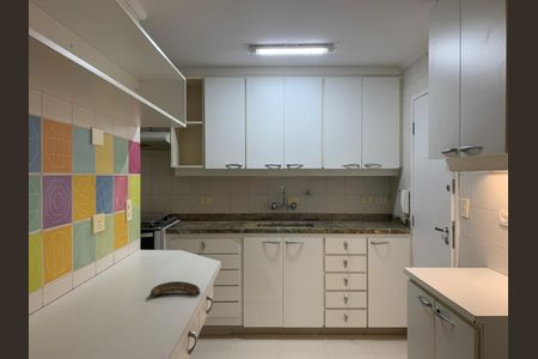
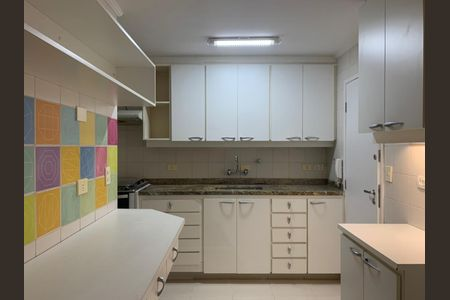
- banana [146,280,201,300]
